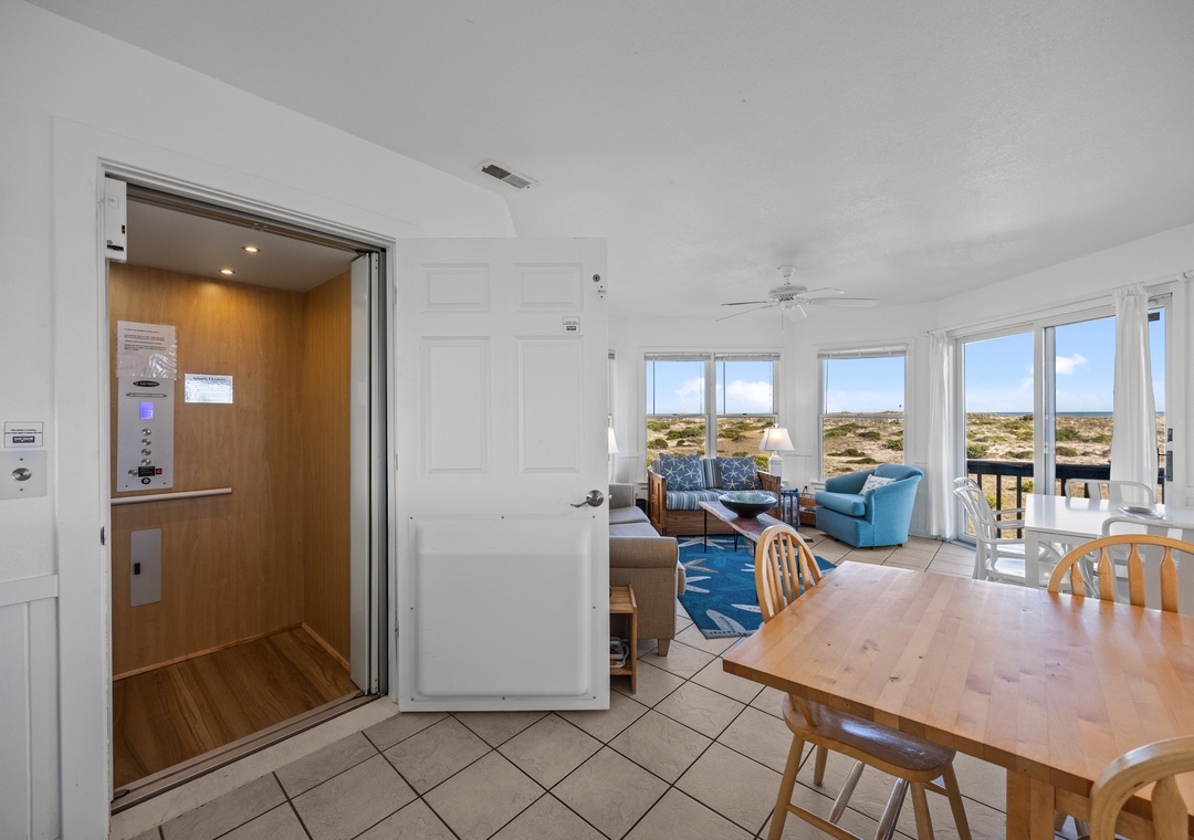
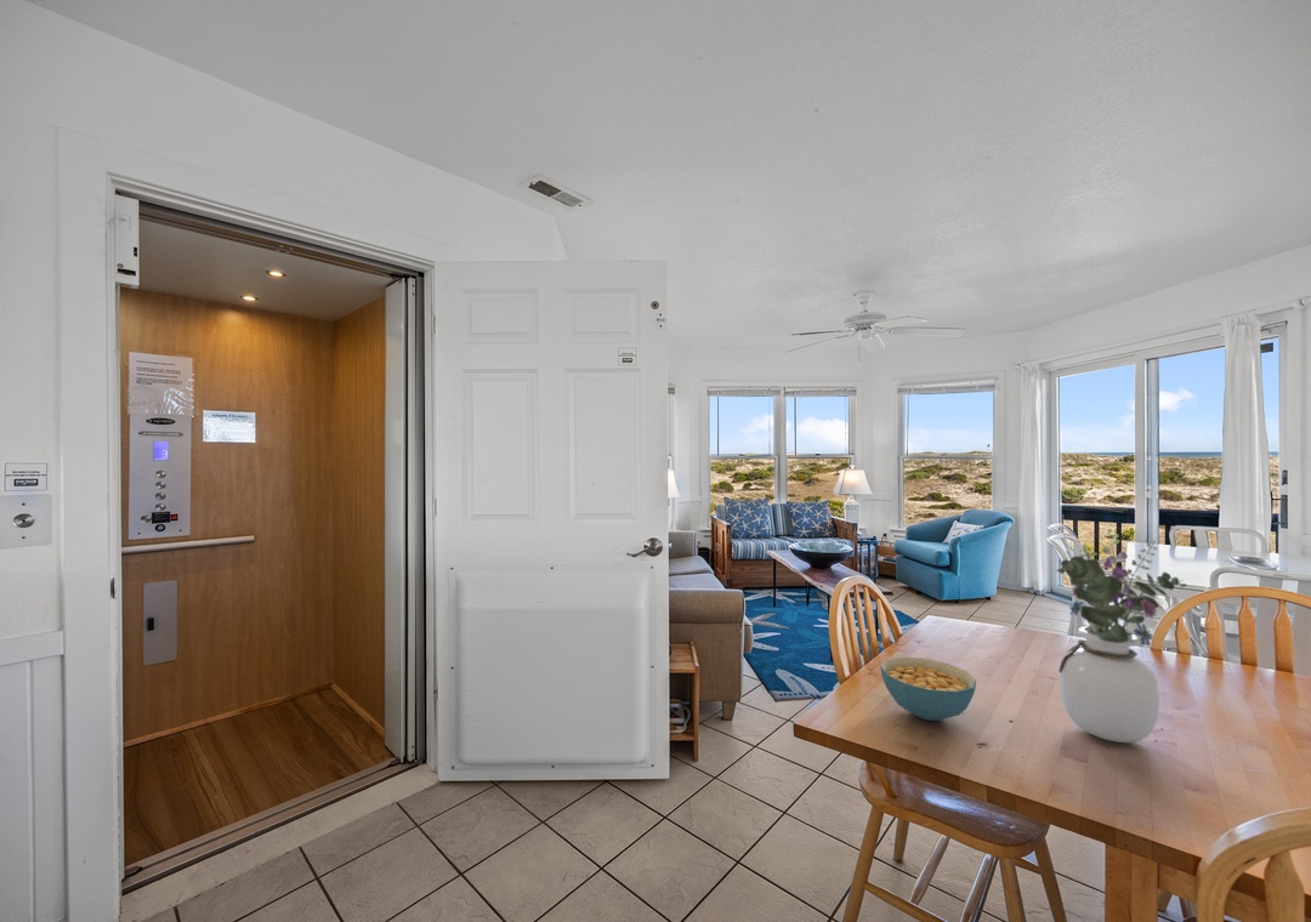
+ cereal bowl [879,656,977,722]
+ bouquet [1056,527,1188,744]
